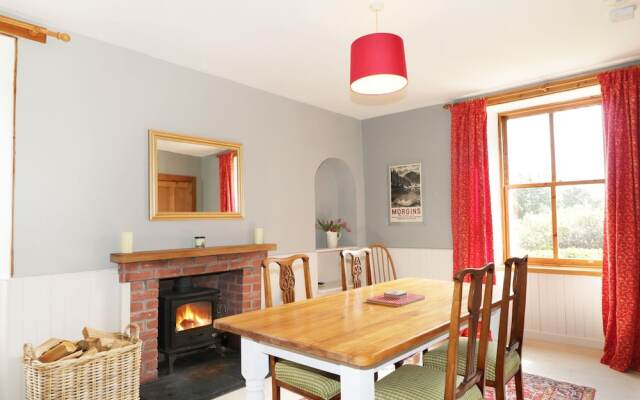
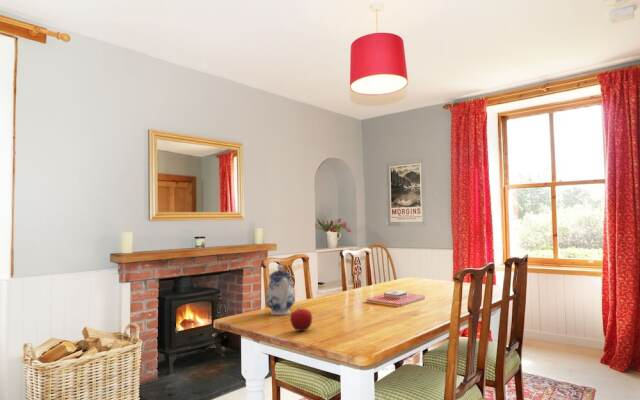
+ teapot [265,263,296,316]
+ fruit [289,307,313,332]
